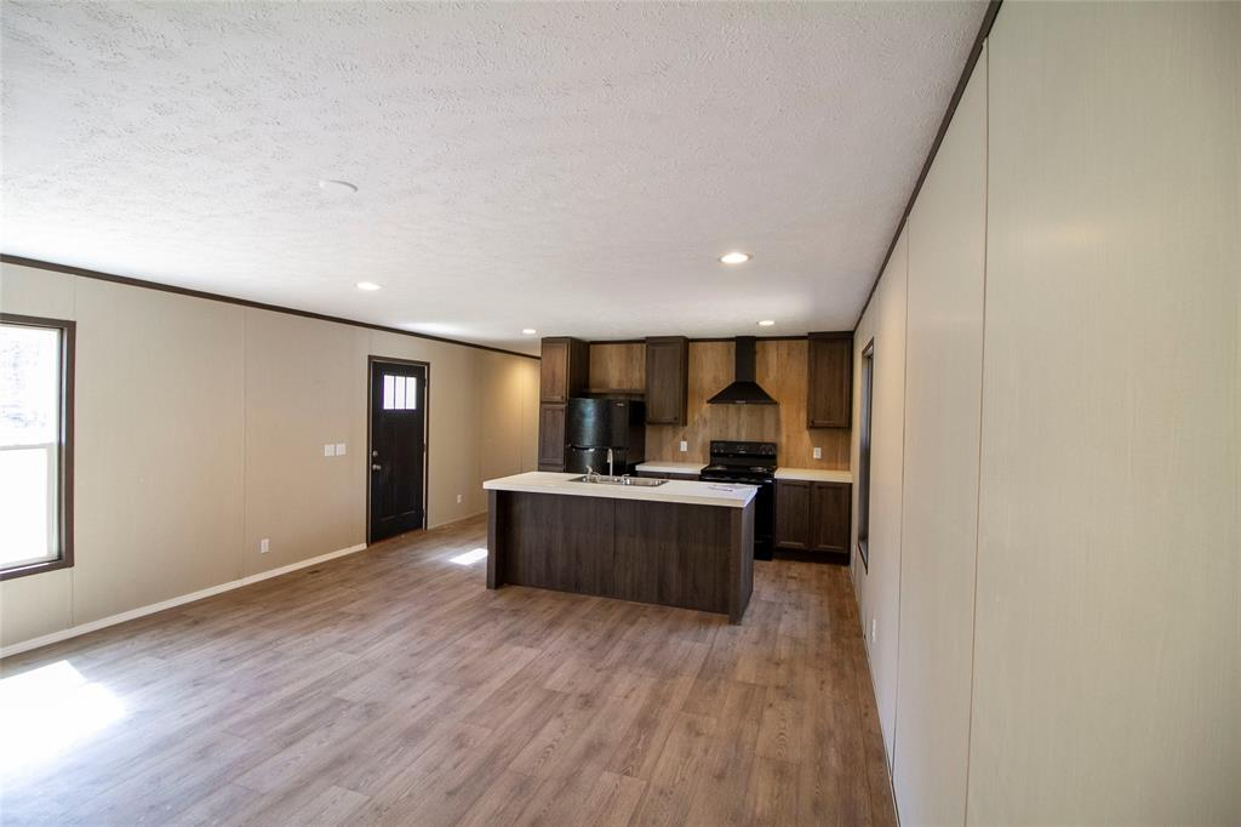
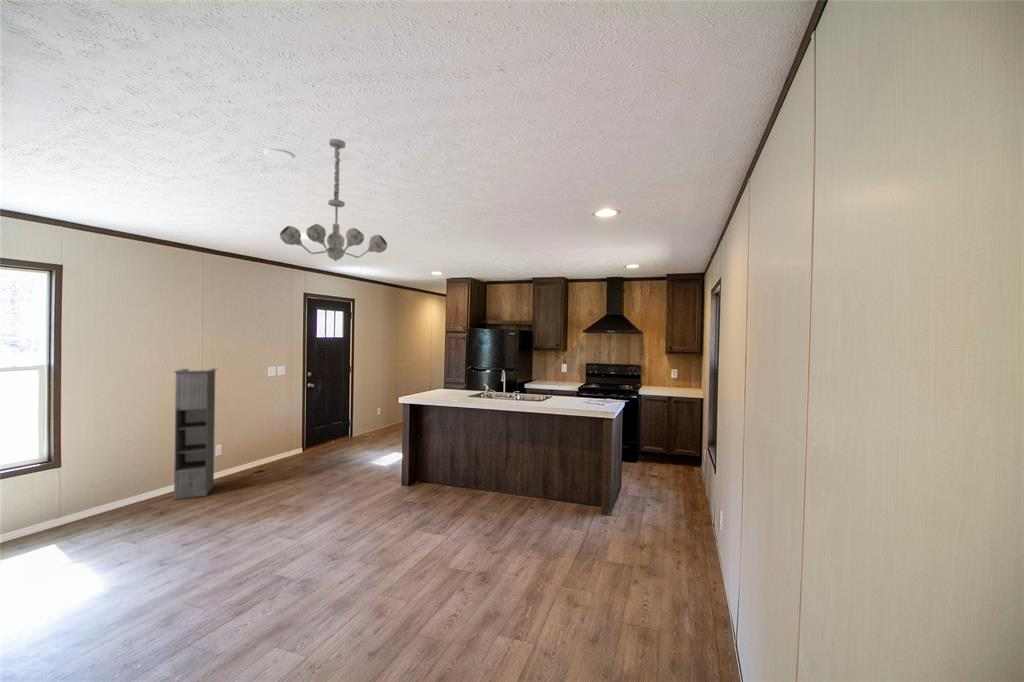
+ storage cabinet [172,368,217,500]
+ chandelier [279,138,388,263]
